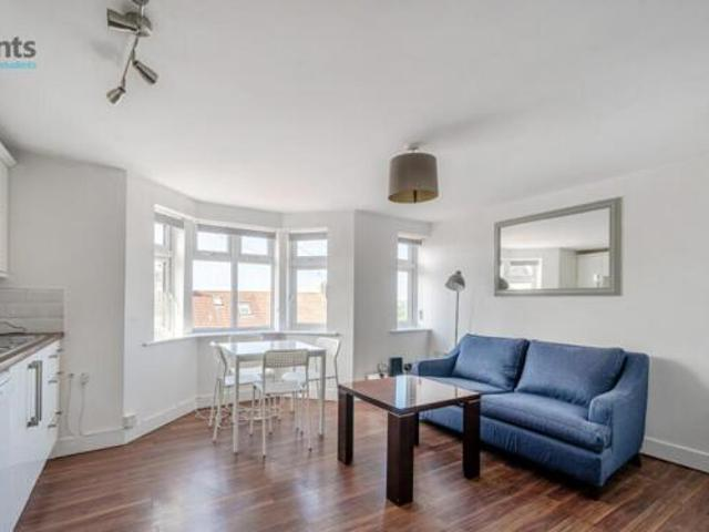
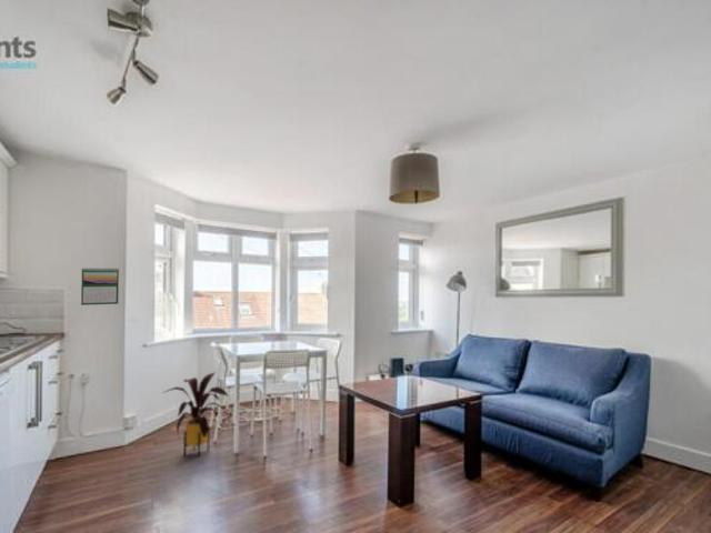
+ house plant [161,371,232,457]
+ calendar [80,266,120,306]
